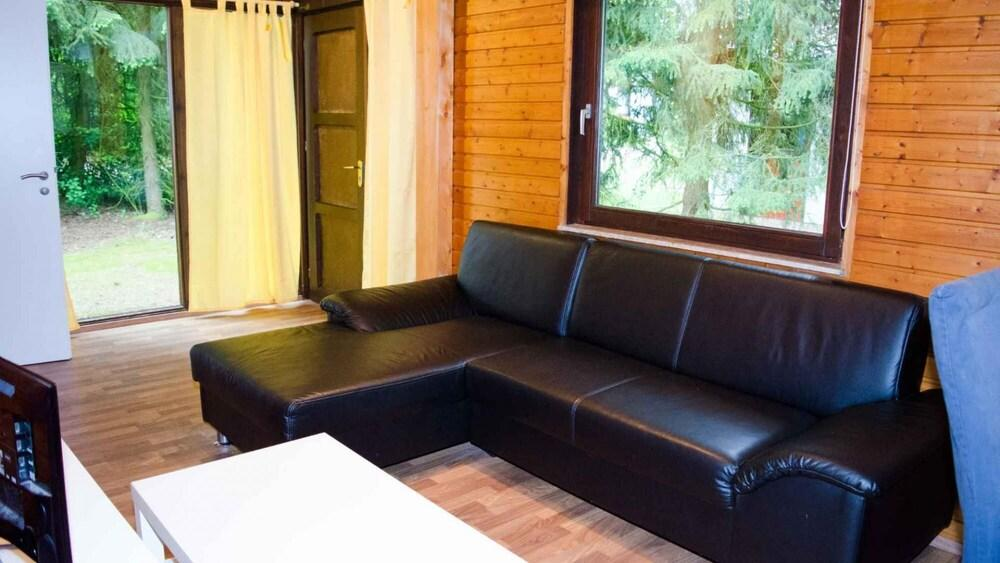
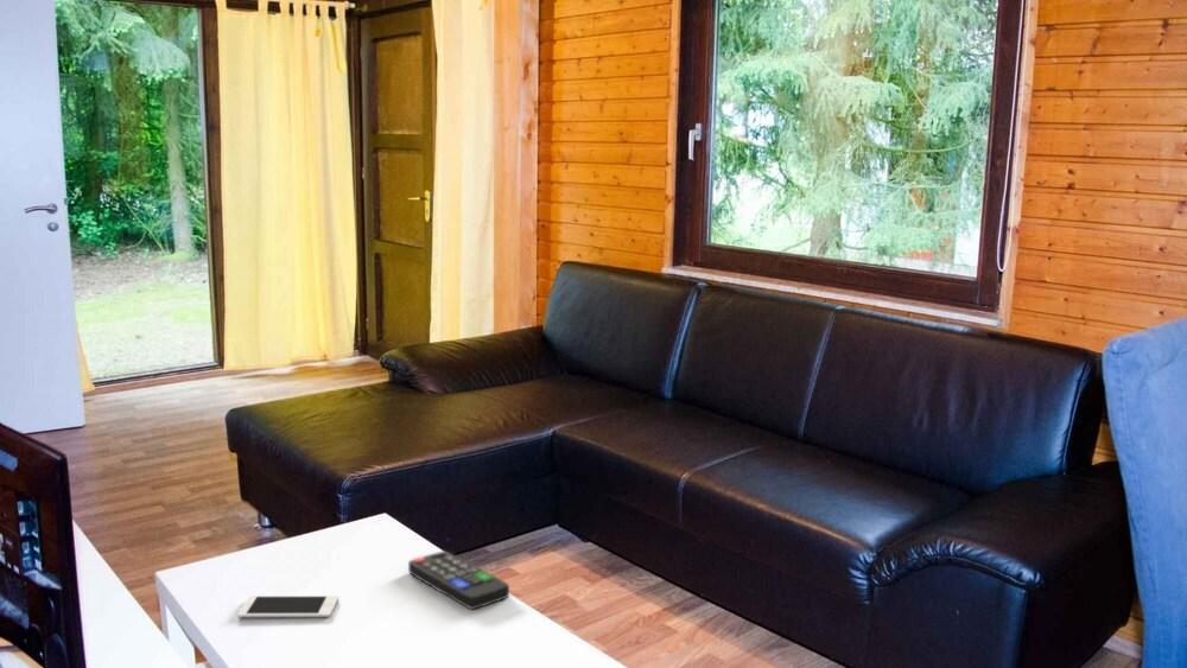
+ cell phone [236,594,339,619]
+ remote control [407,549,510,610]
